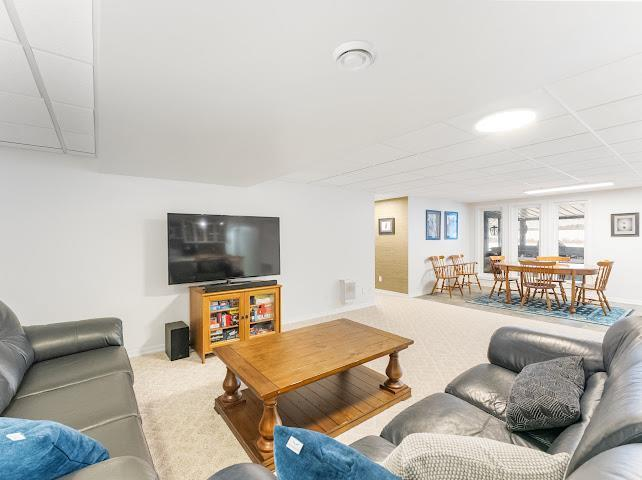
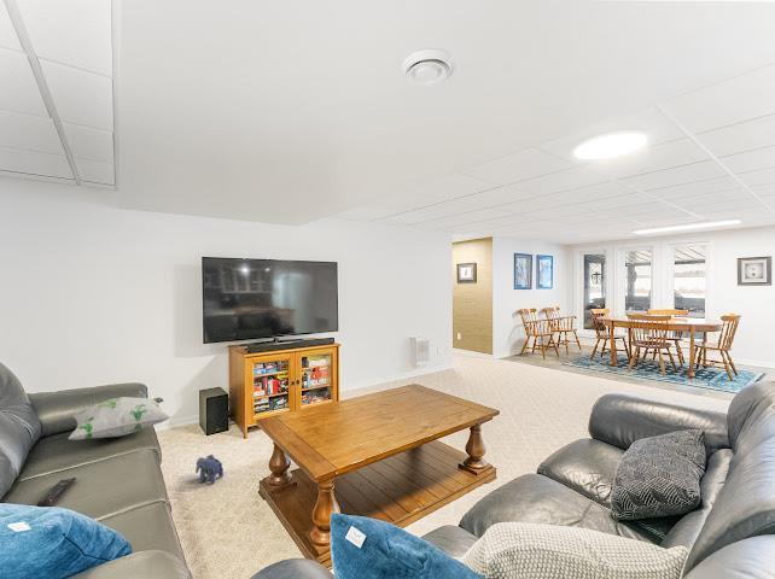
+ decorative pillow [66,396,171,441]
+ remote control [35,476,77,508]
+ plush toy [194,454,225,485]
